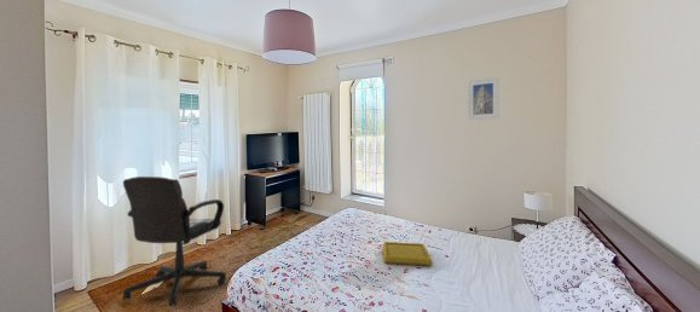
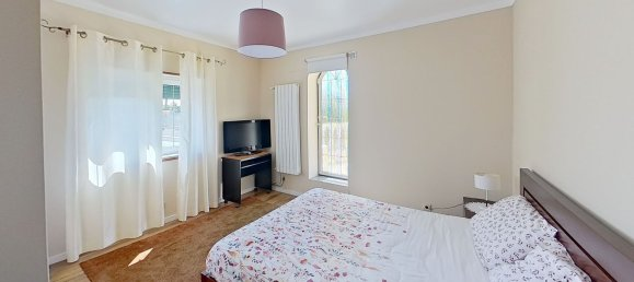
- serving tray [382,241,434,267]
- chair [122,175,227,307]
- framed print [467,76,501,121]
